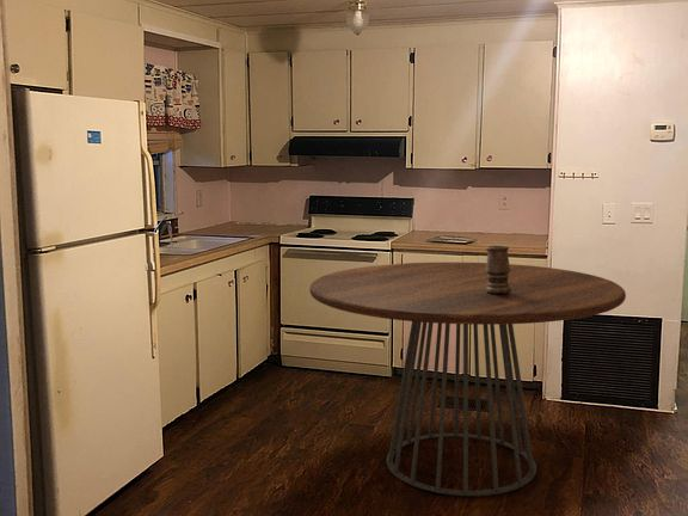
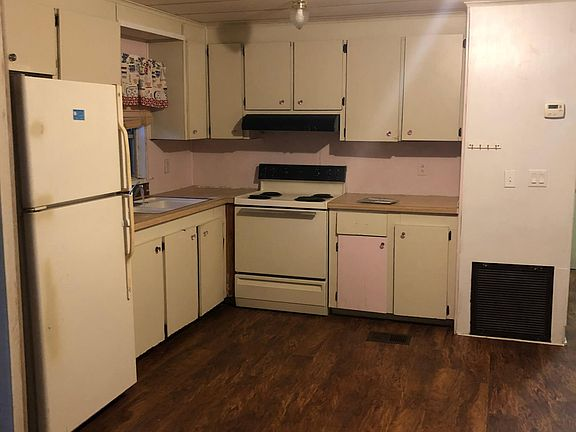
- dining table [308,262,627,497]
- vase [485,245,511,294]
